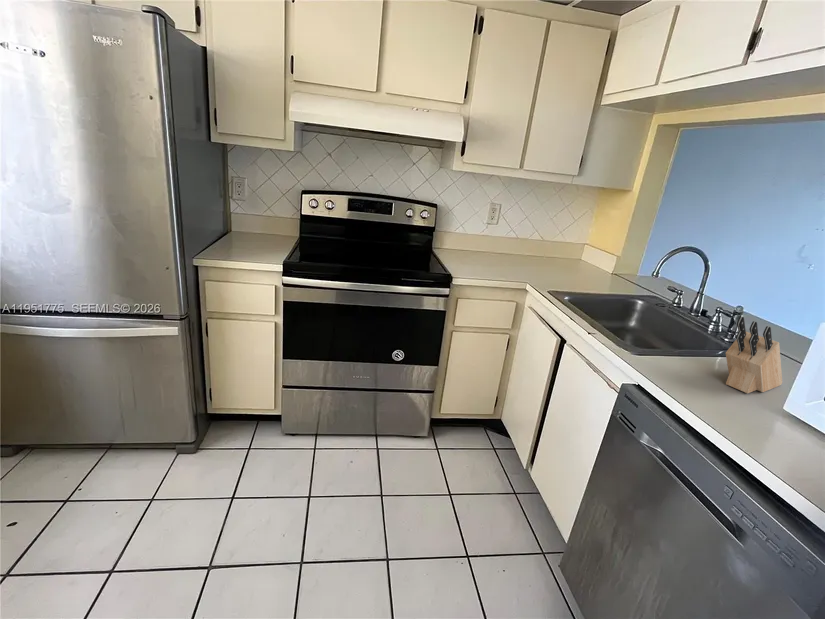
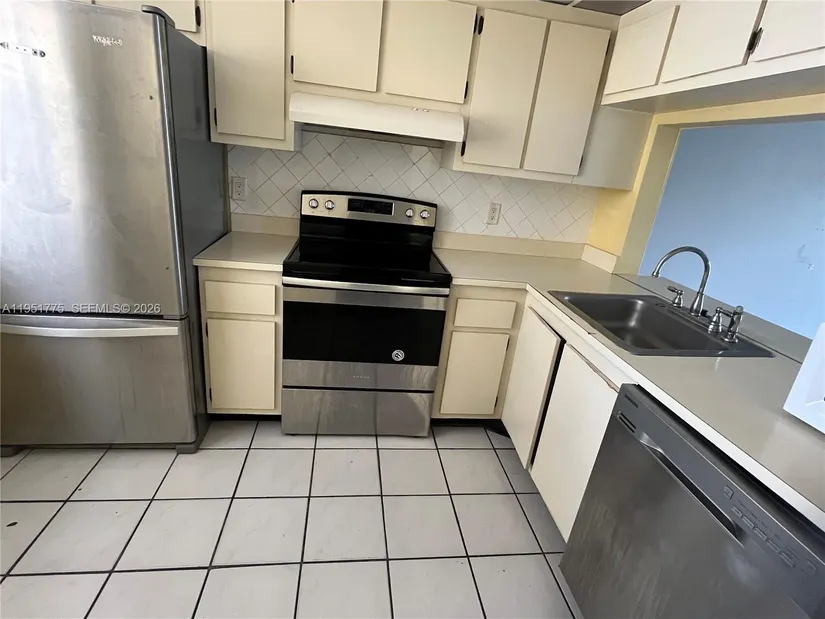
- knife block [725,315,783,394]
